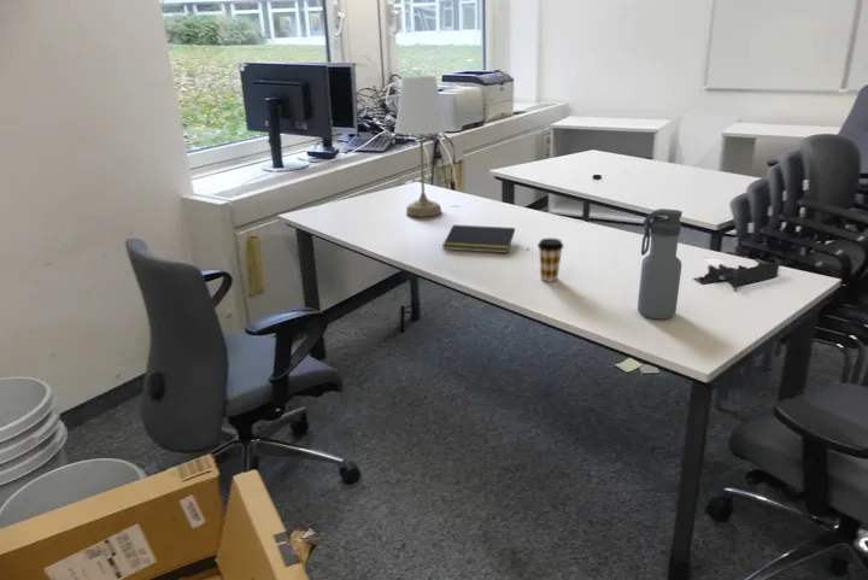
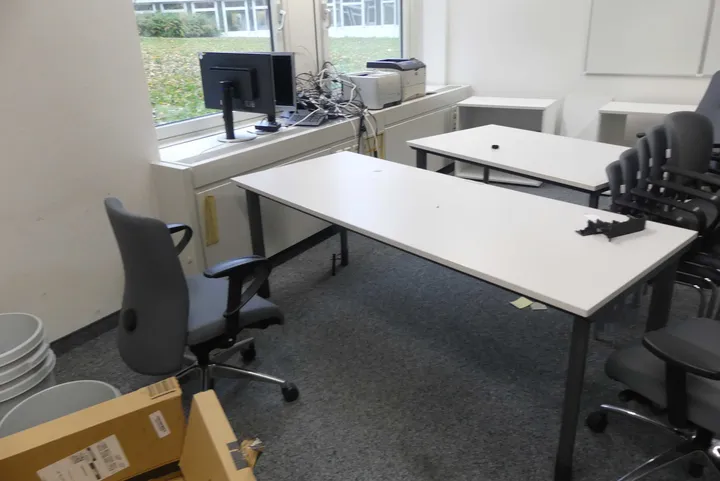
- coffee cup [536,238,564,282]
- water bottle [637,207,684,321]
- notepad [441,224,516,254]
- desk lamp [393,75,448,218]
